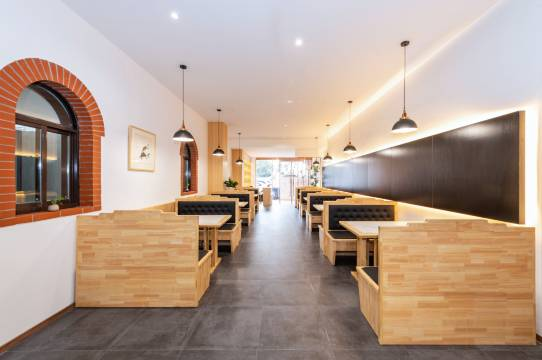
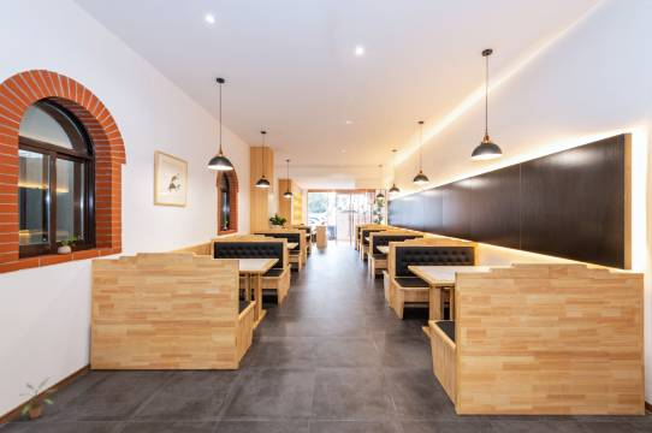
+ potted plant [14,376,57,420]
